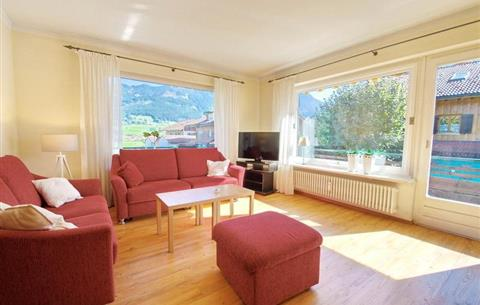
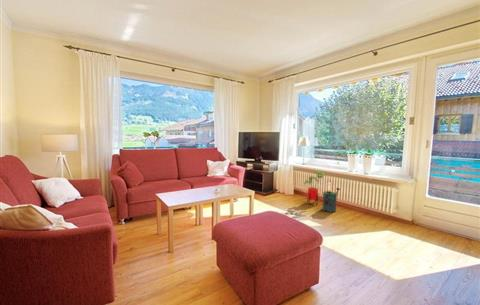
+ watering can [321,187,341,213]
+ house plant [303,170,327,206]
